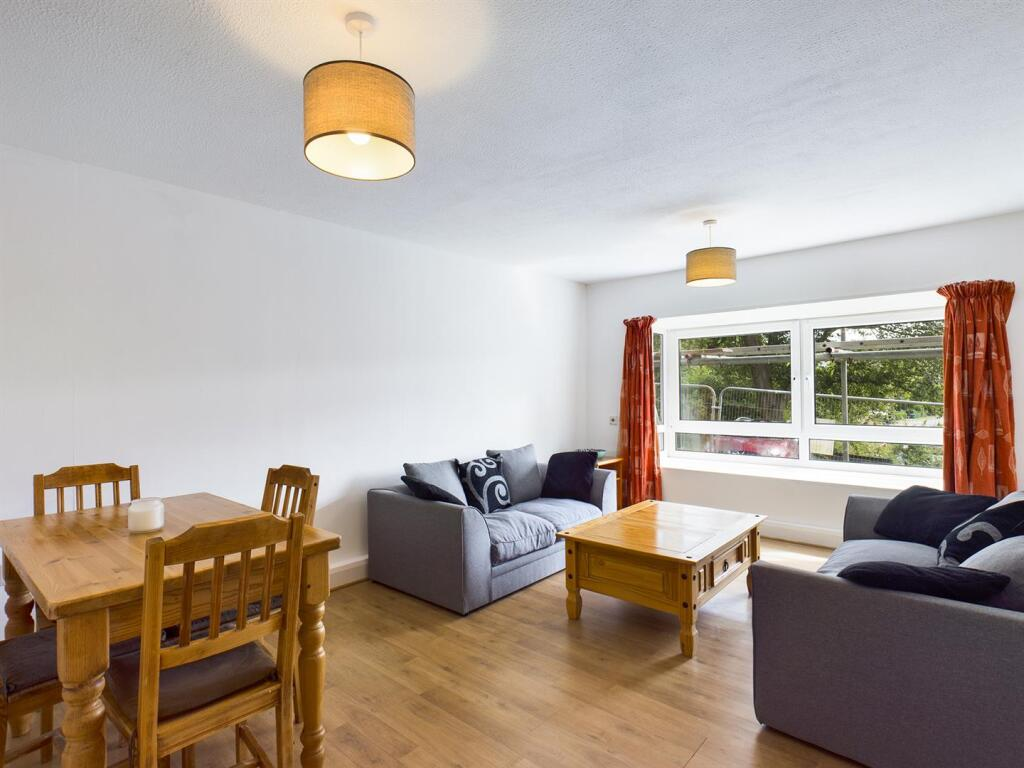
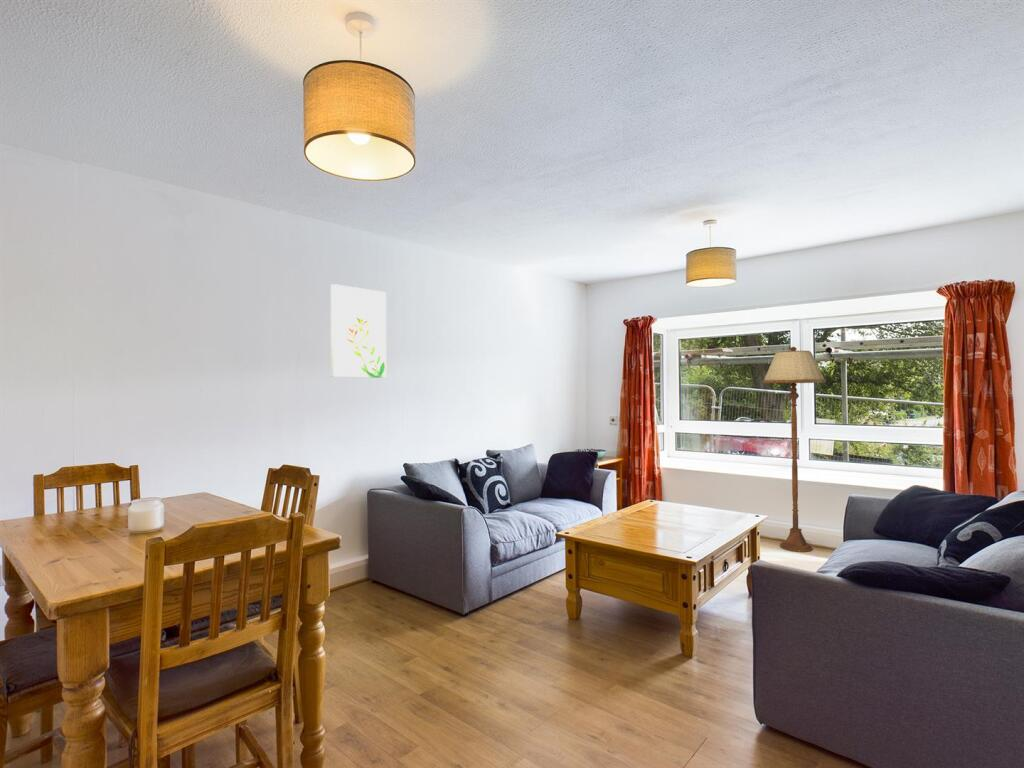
+ wall art [330,283,387,379]
+ floor lamp [761,346,827,553]
